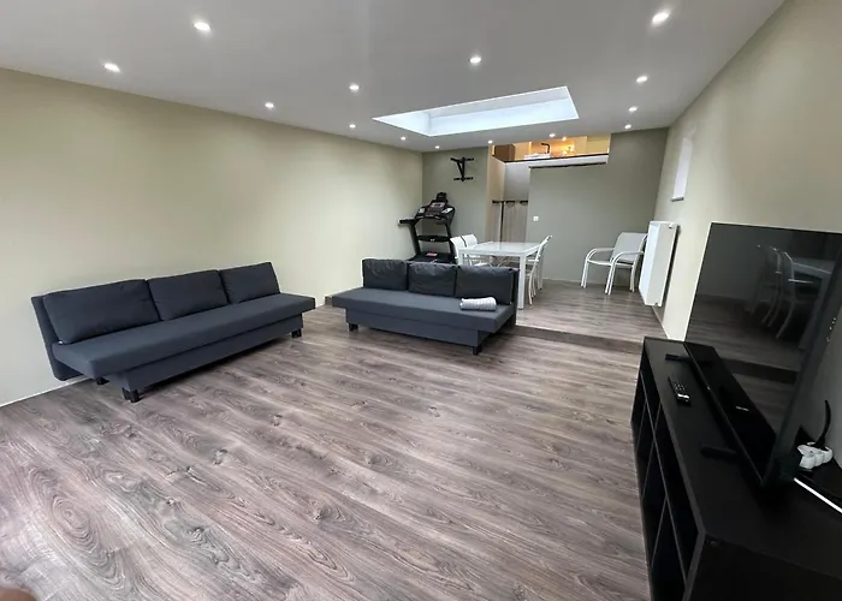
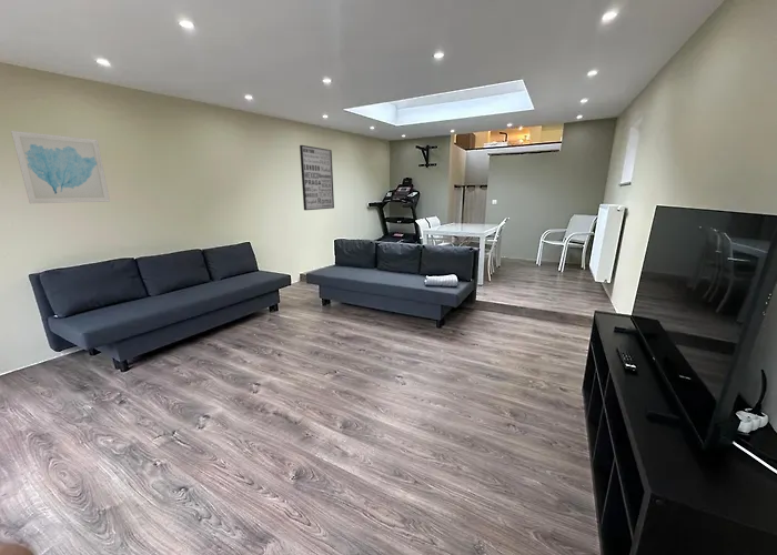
+ wall art [299,144,335,211]
+ wall art [10,130,111,204]
